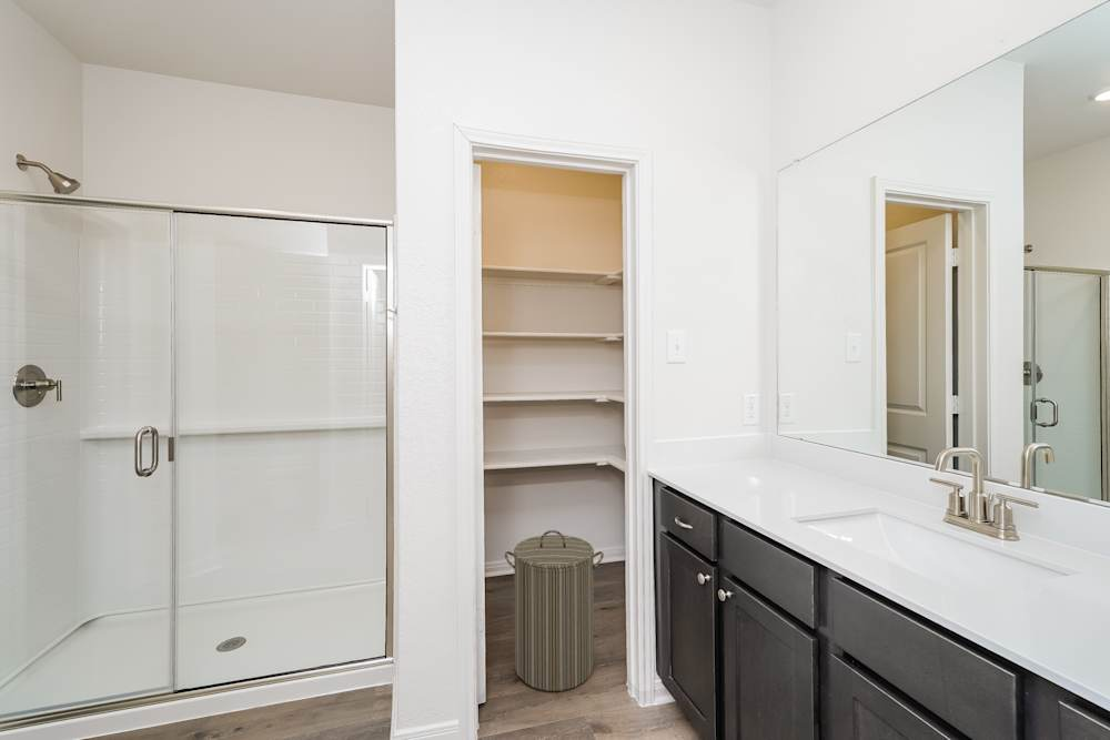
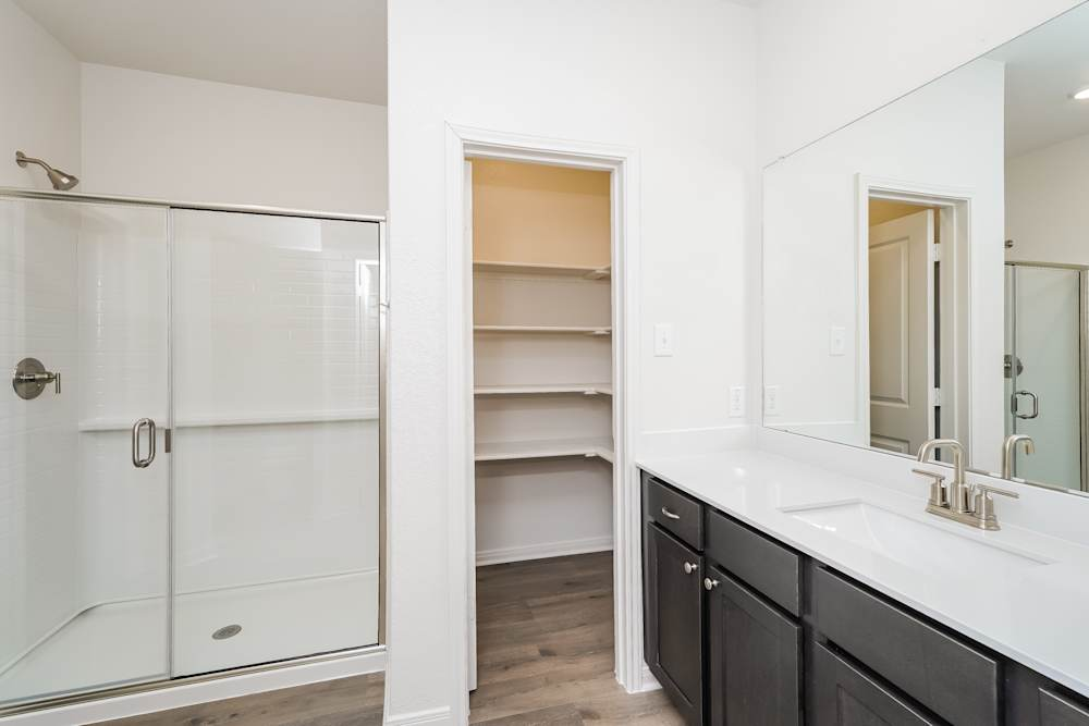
- laundry hamper [504,529,605,692]
